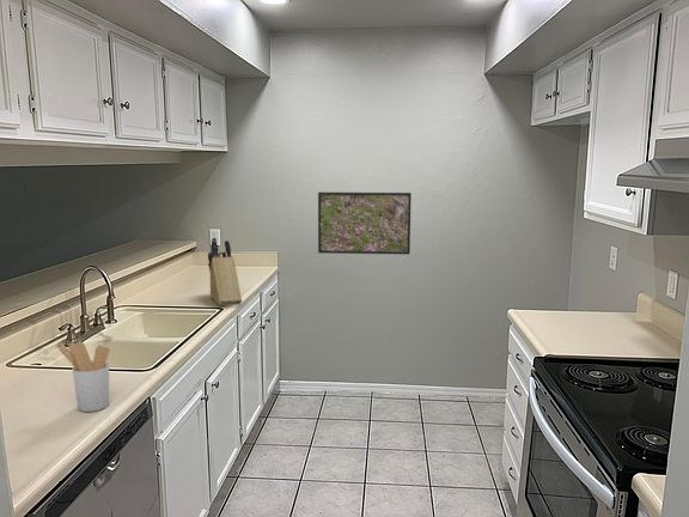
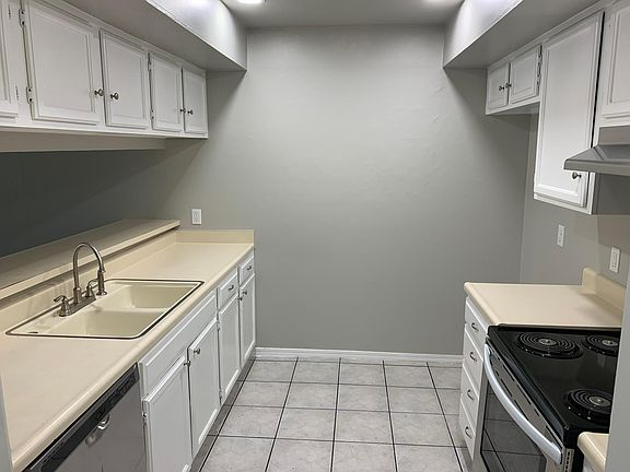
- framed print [317,191,413,255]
- knife block [207,237,243,306]
- utensil holder [57,341,111,413]
